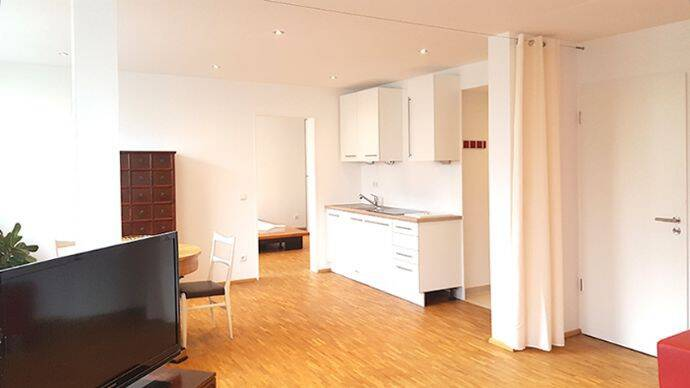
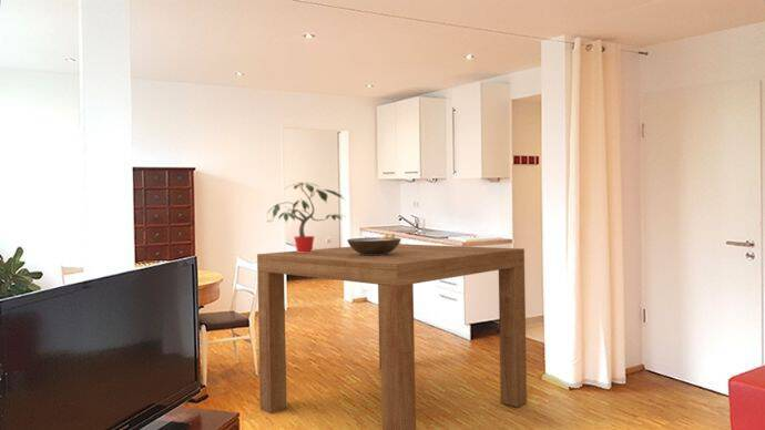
+ fruit bowl [346,234,402,255]
+ table [256,243,528,430]
+ potted plant [266,181,347,253]
